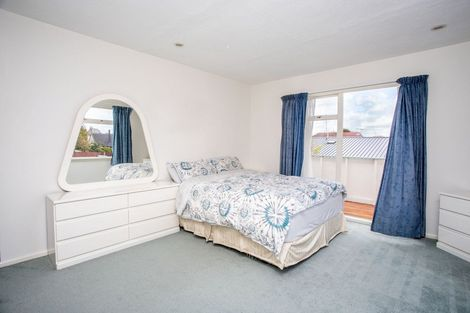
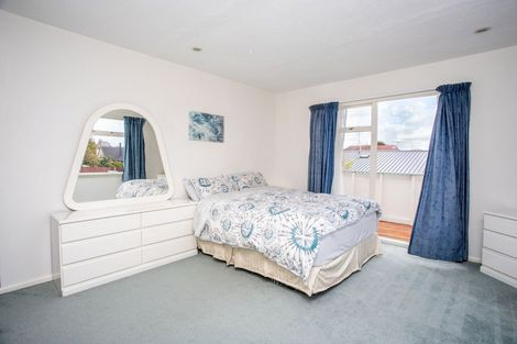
+ wall art [188,110,226,144]
